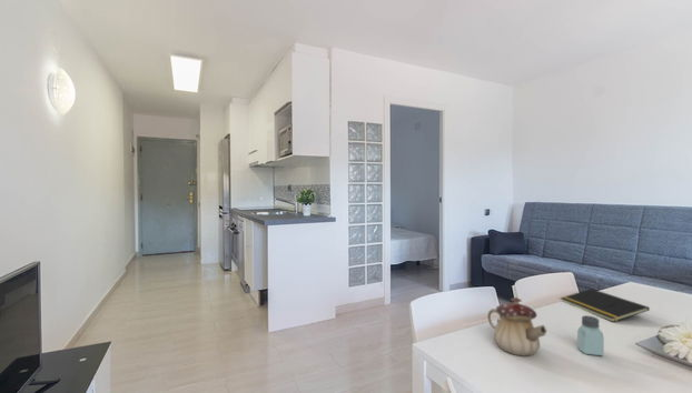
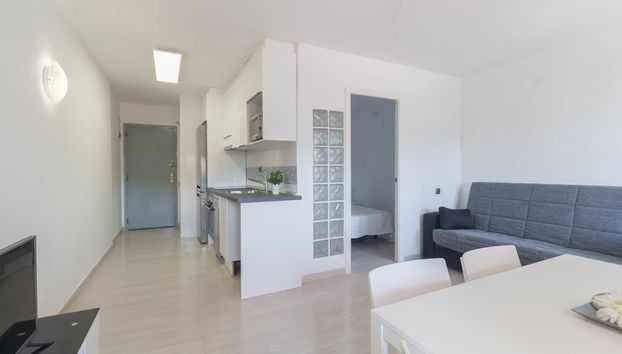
- teapot [486,296,548,357]
- notepad [560,288,651,323]
- saltshaker [576,314,605,356]
